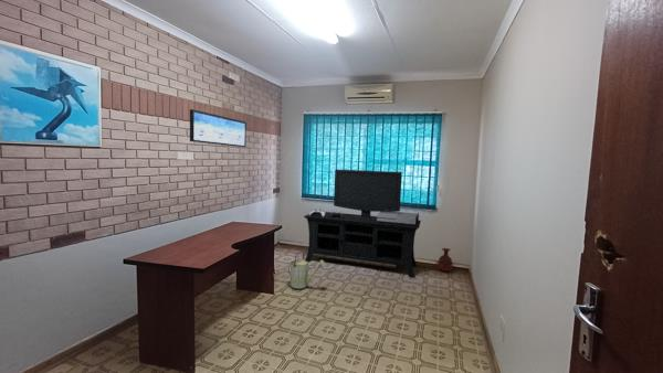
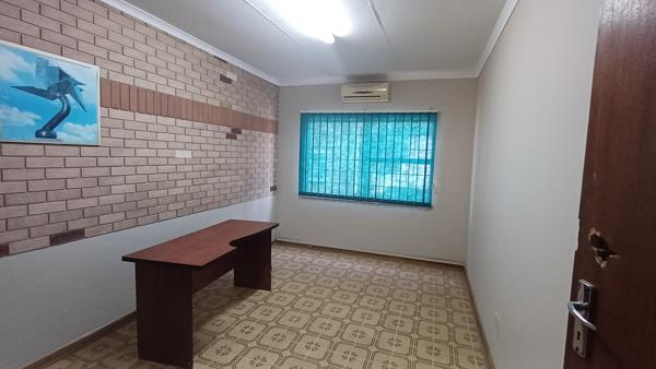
- wall art [189,108,248,148]
- watering can [287,251,327,291]
- media console [303,169,422,278]
- vase [434,247,455,273]
